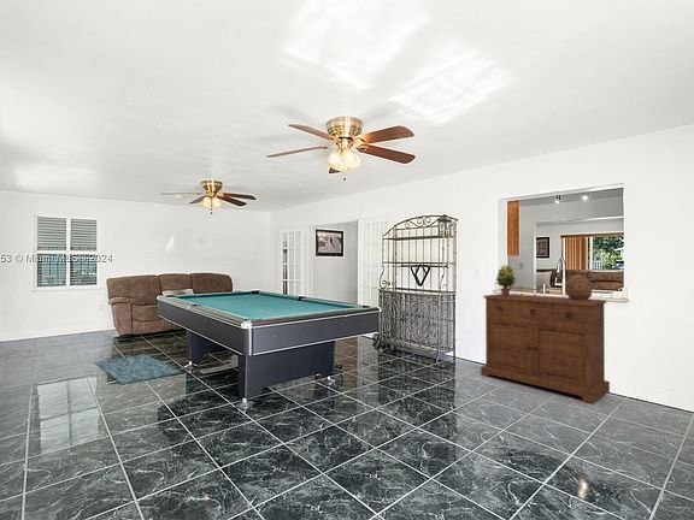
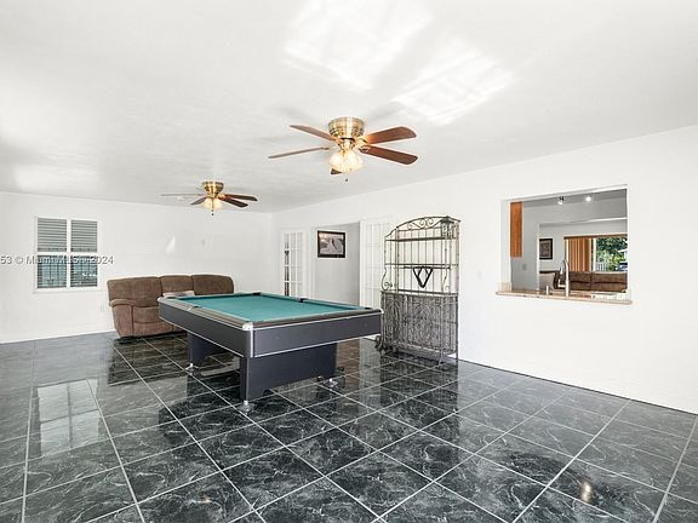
- vessel [564,274,593,300]
- potted plant [495,264,517,296]
- rug [93,353,182,385]
- sideboard [480,292,611,404]
